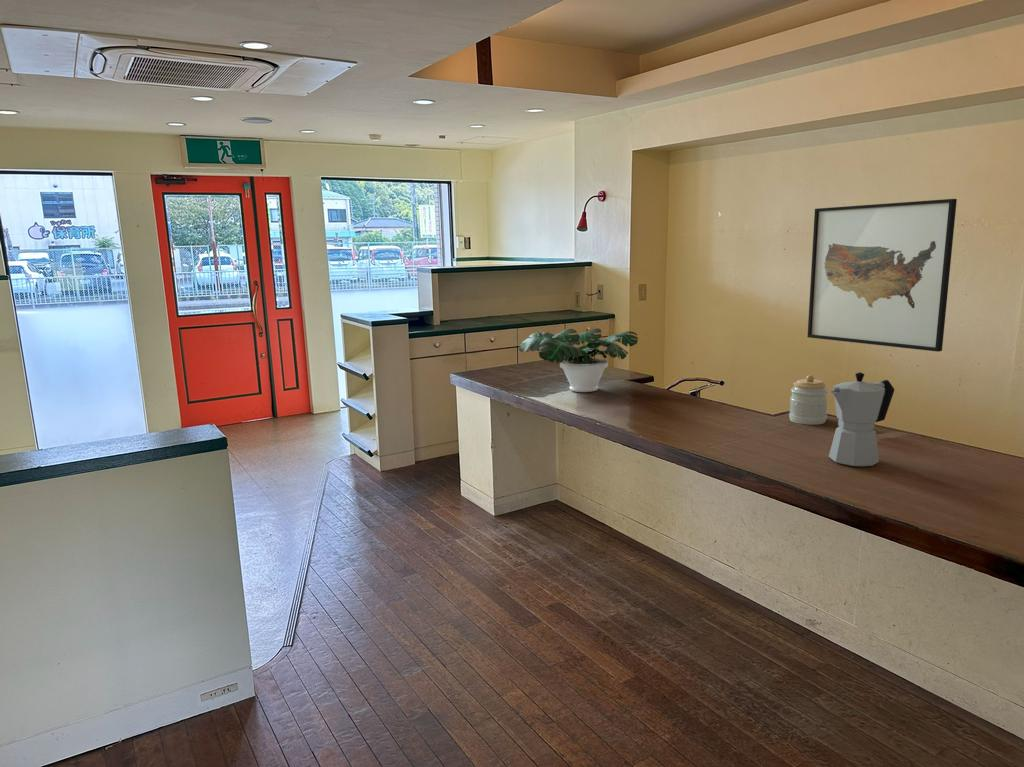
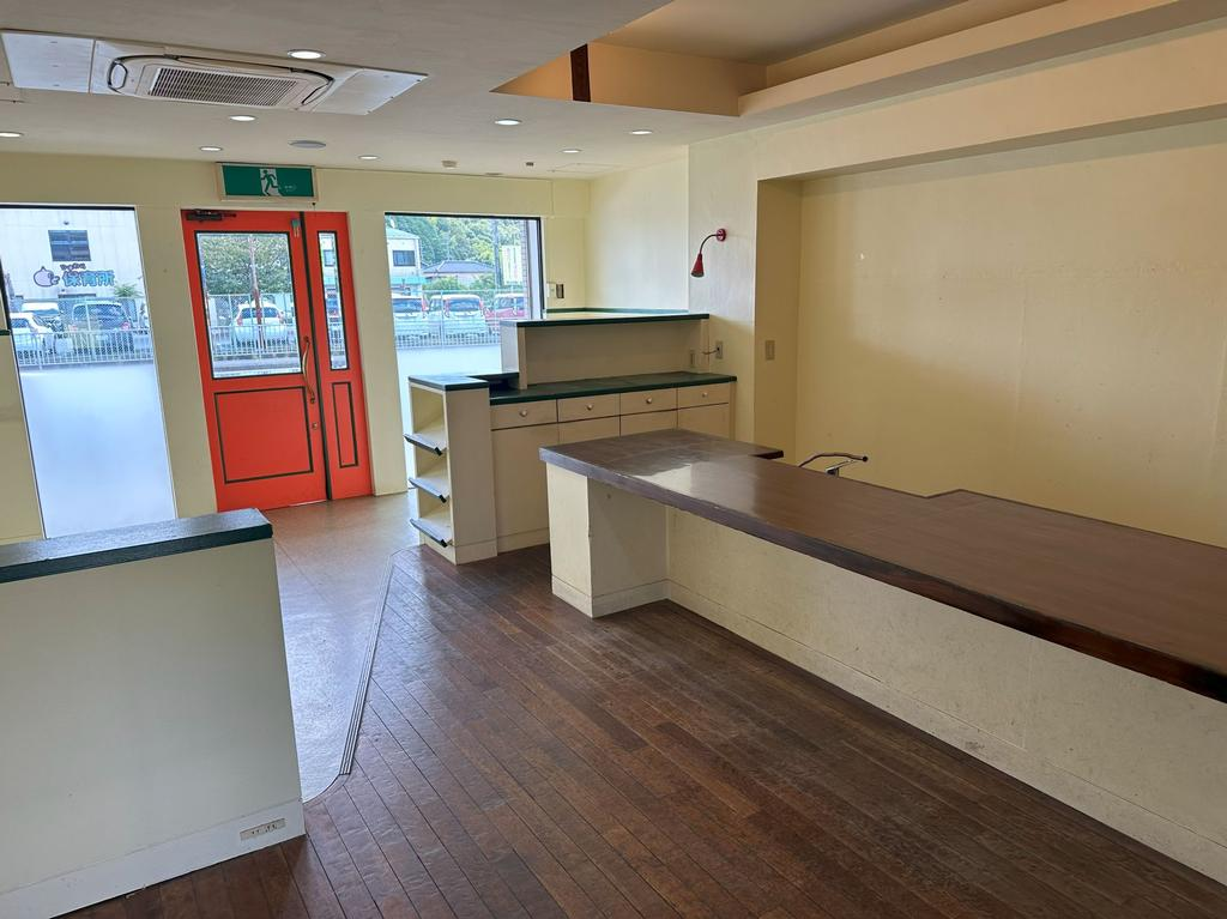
- potted plant [518,327,639,393]
- wall art [806,198,958,353]
- jar [788,374,829,426]
- moka pot [828,371,895,468]
